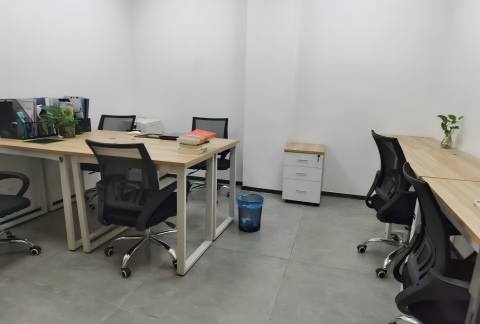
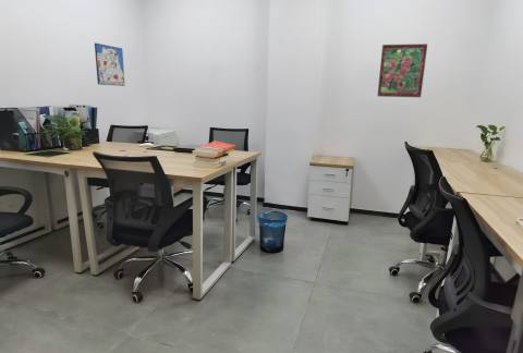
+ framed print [377,42,428,98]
+ wall art [94,42,125,87]
